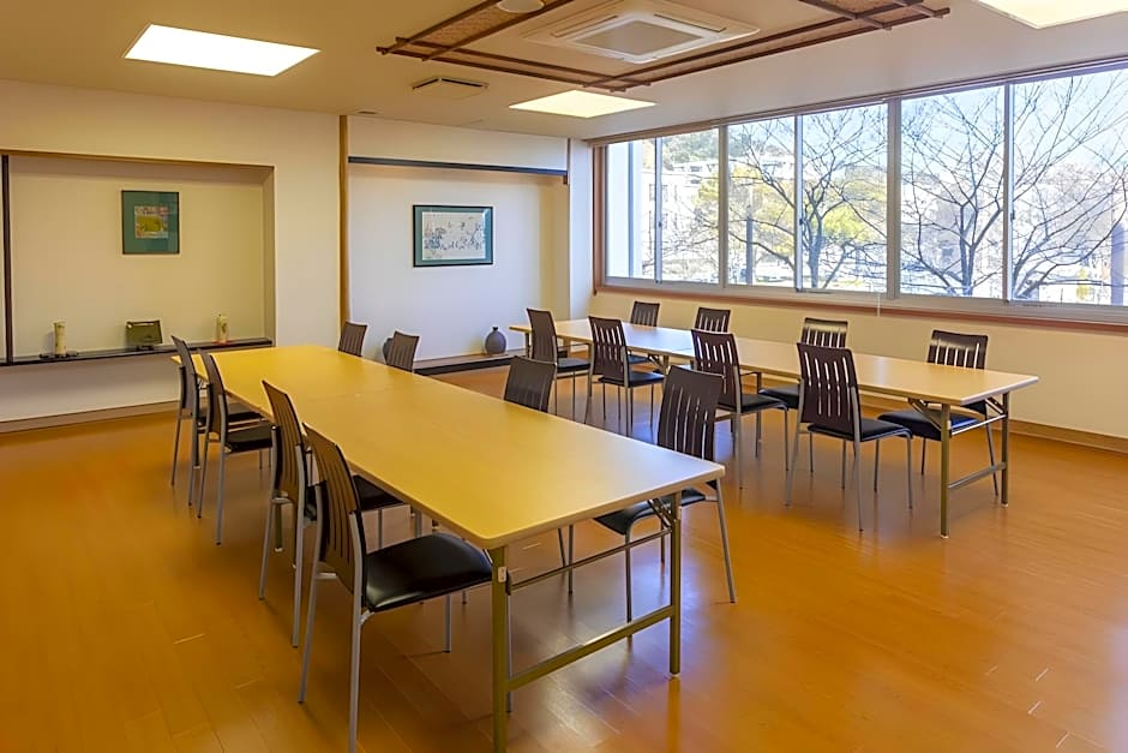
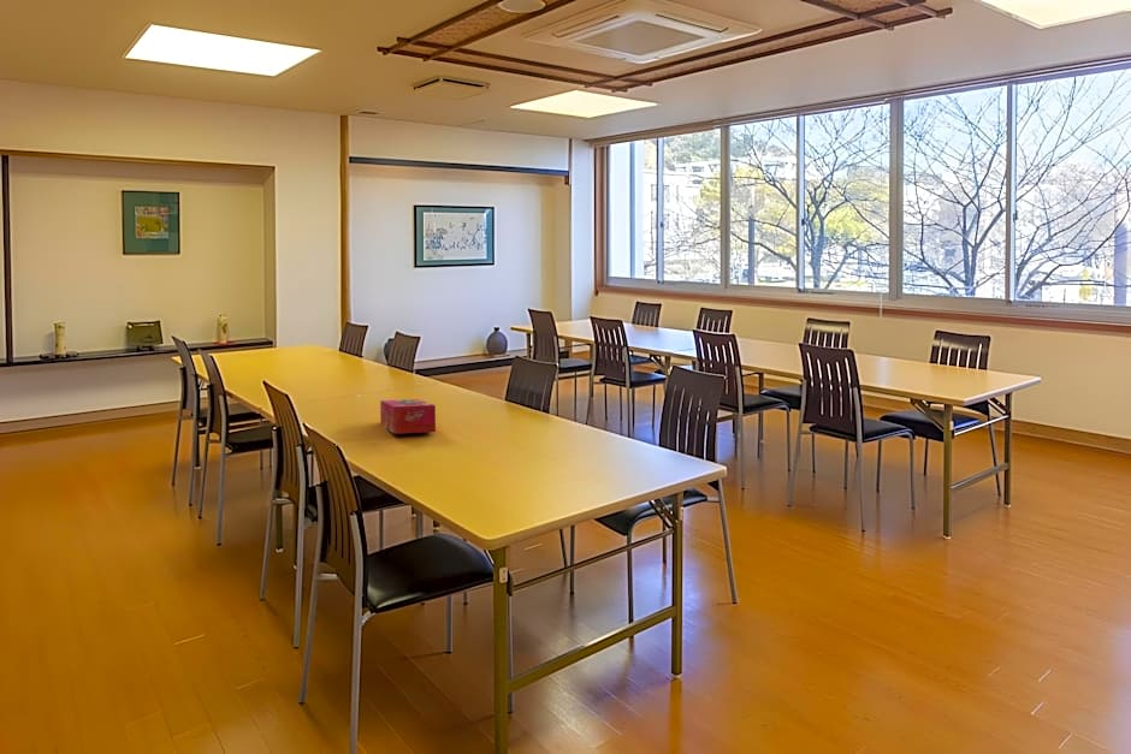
+ tissue box [379,398,437,435]
